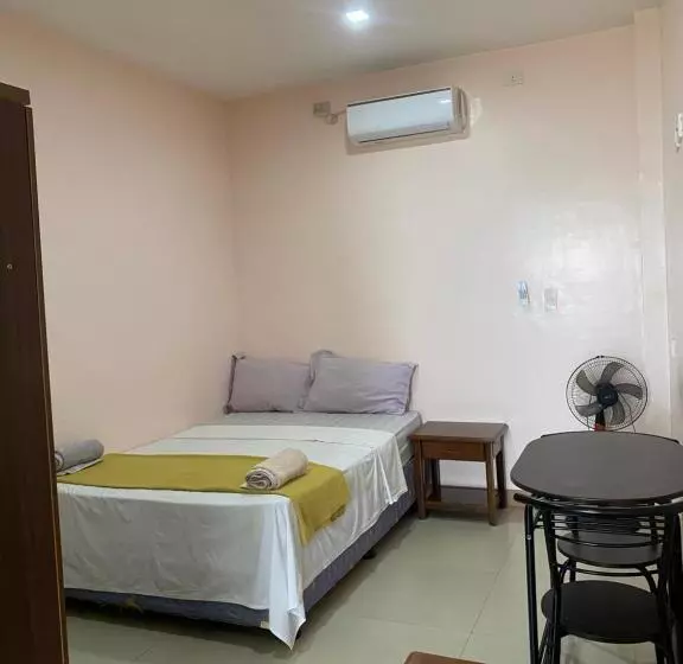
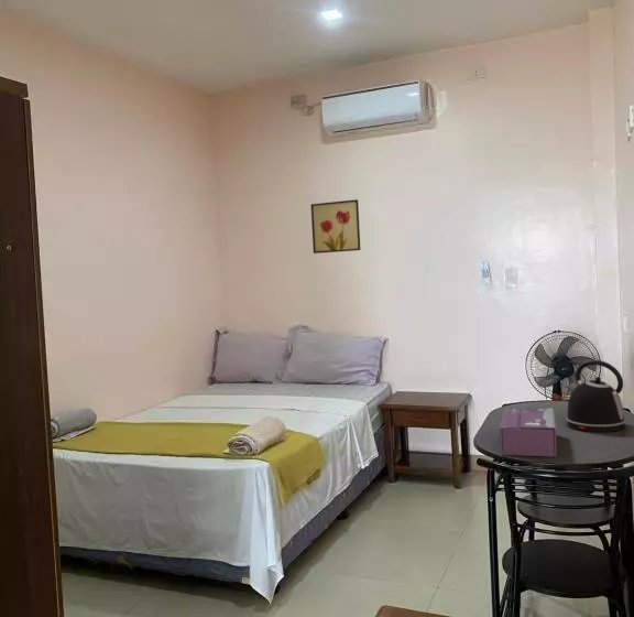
+ wall art [309,198,361,255]
+ tissue box [499,407,558,458]
+ kettle [565,359,628,433]
